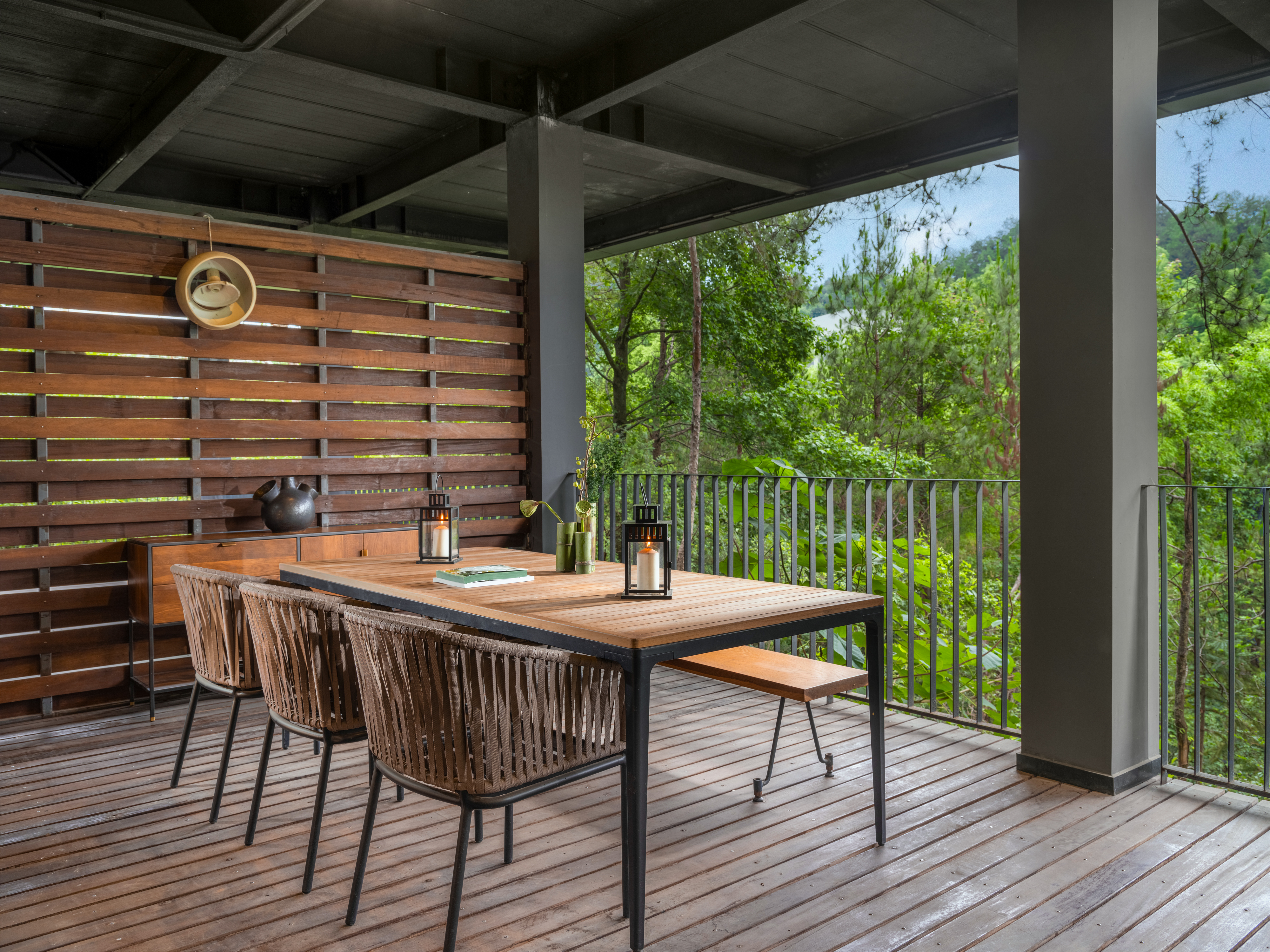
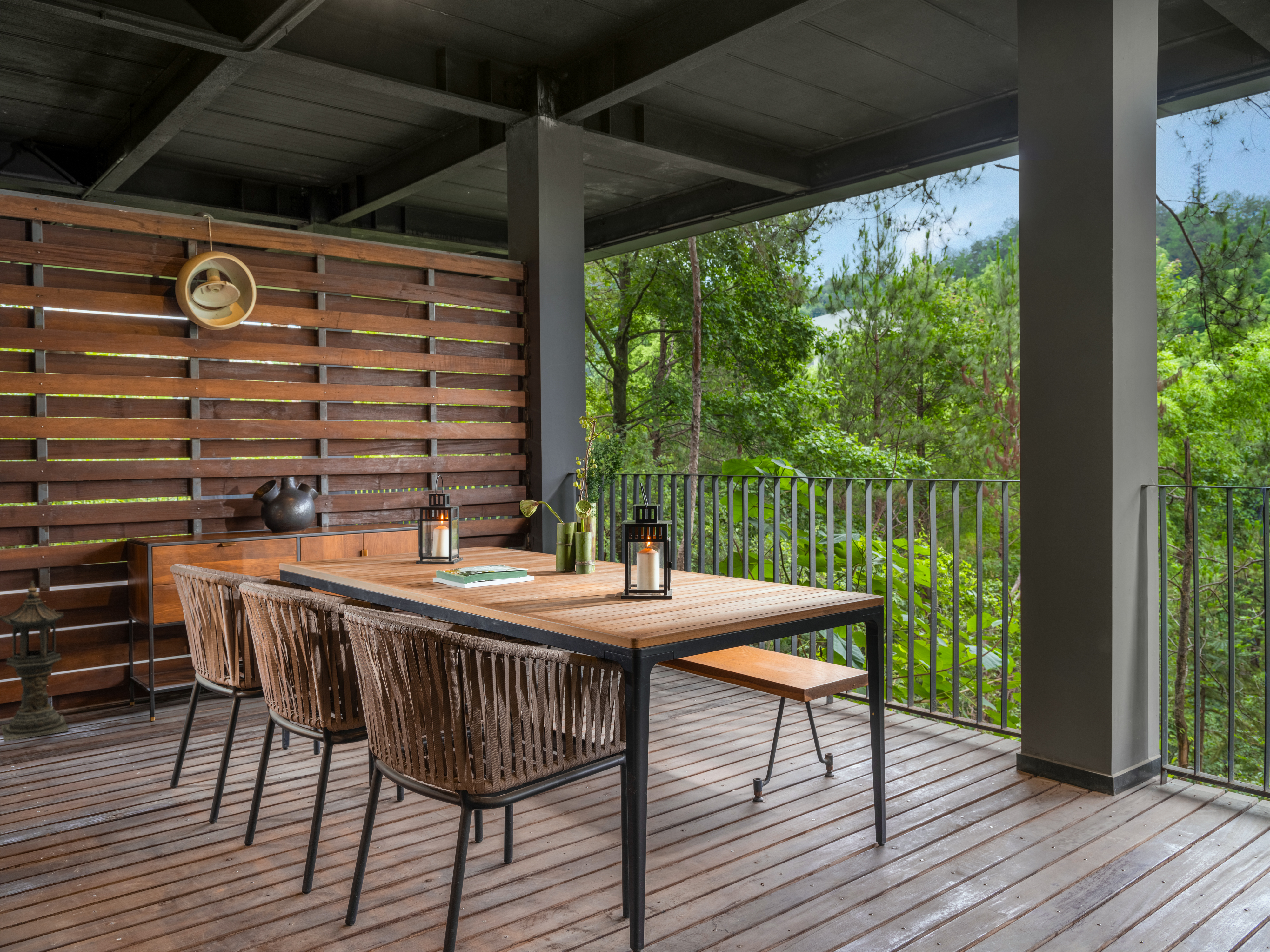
+ lantern [0,580,69,742]
